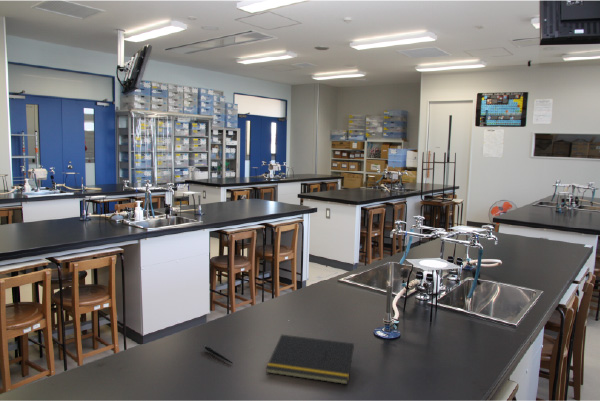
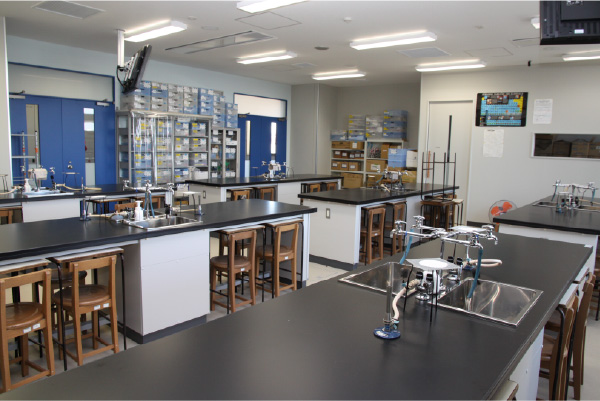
- pen [203,345,234,364]
- notepad [265,334,355,385]
